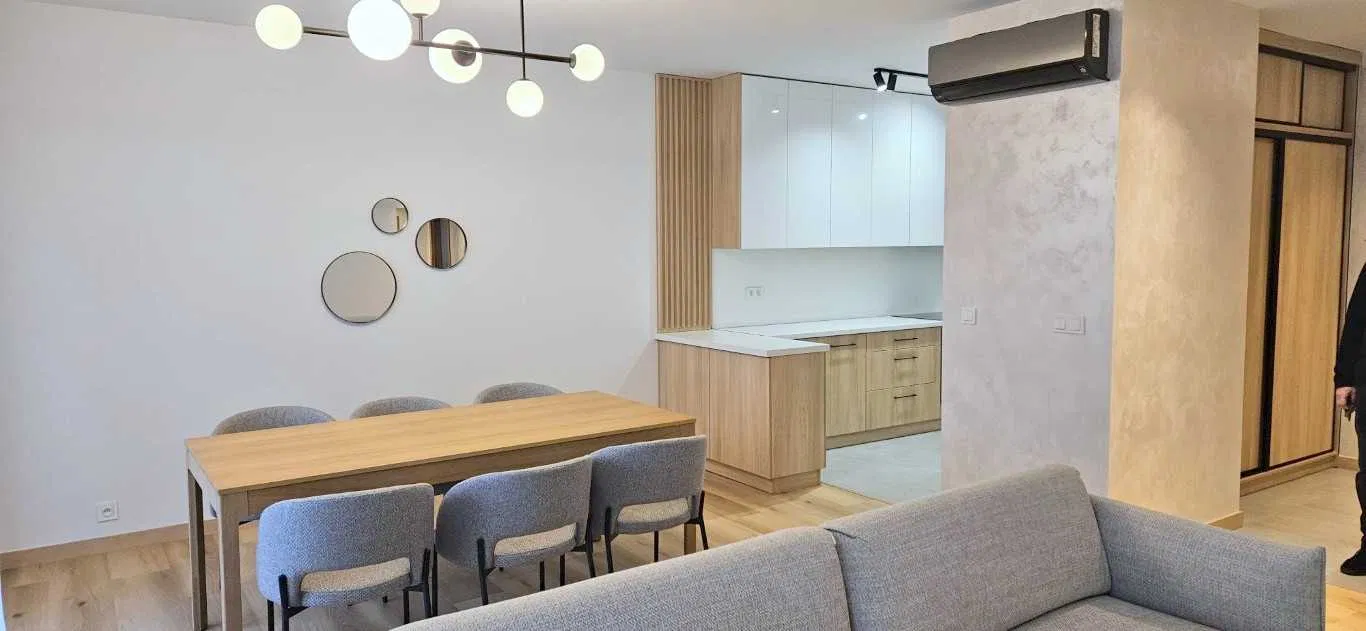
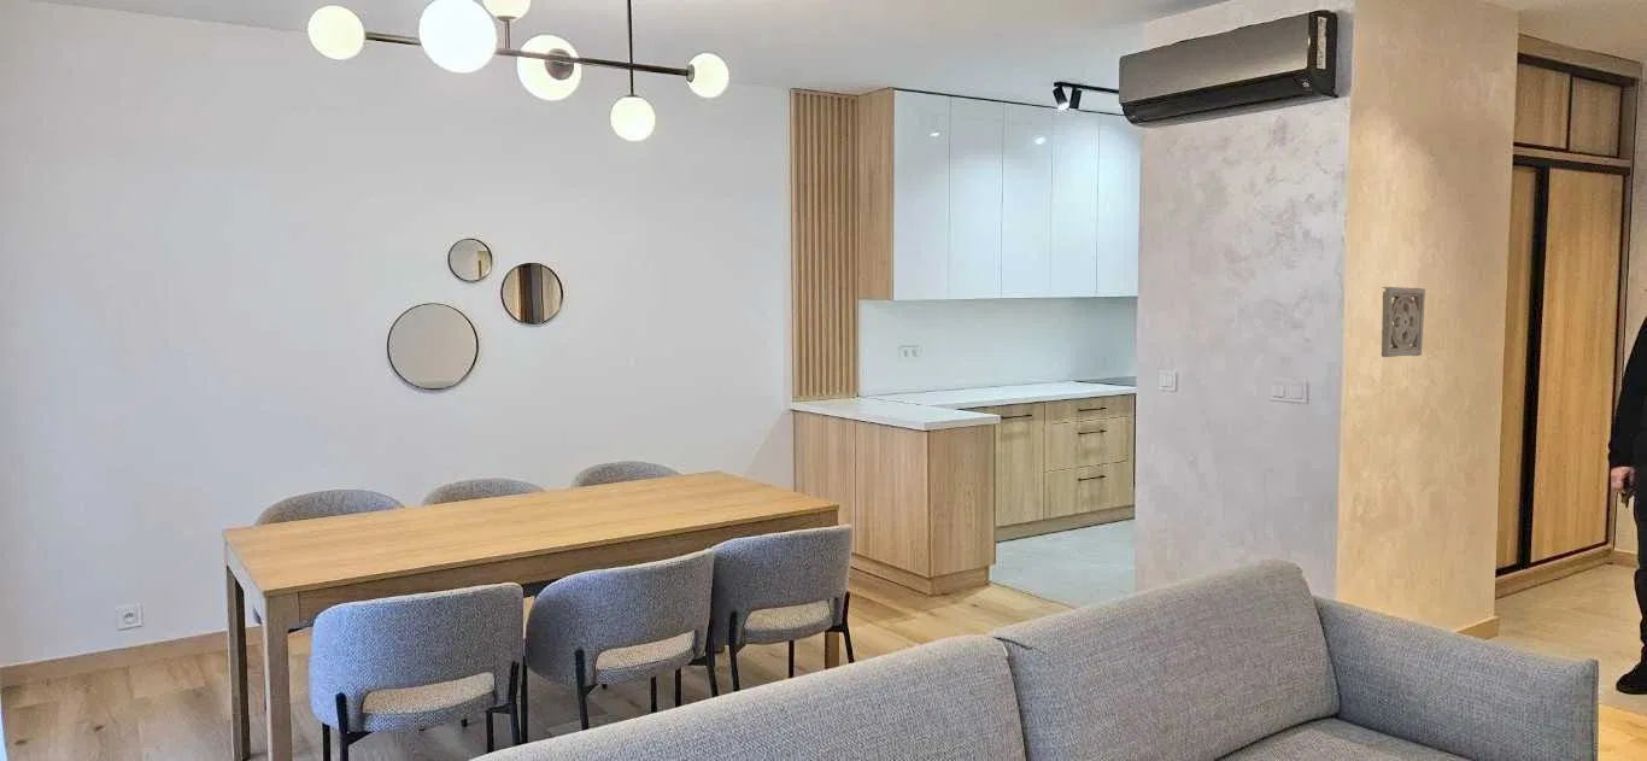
+ wall ornament [1381,286,1426,358]
